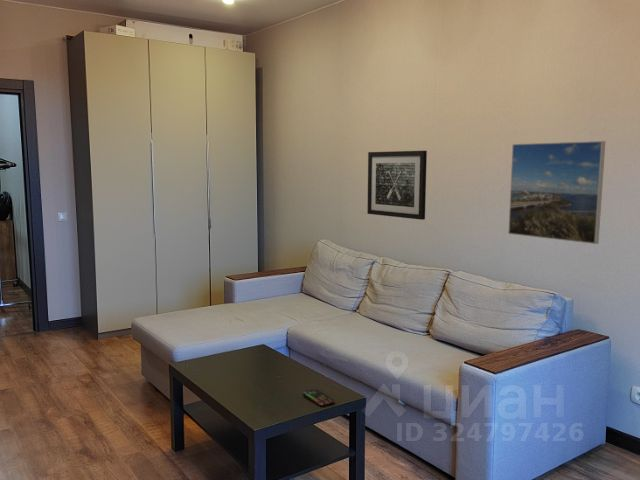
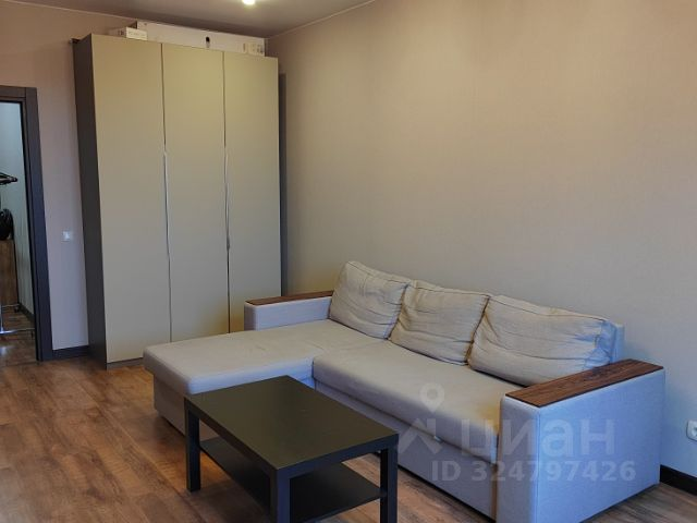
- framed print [507,140,606,245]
- smartphone [302,388,336,408]
- wall art [366,150,428,221]
